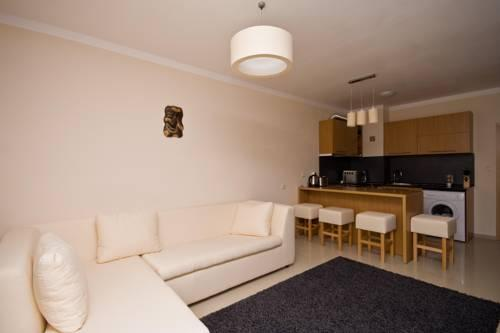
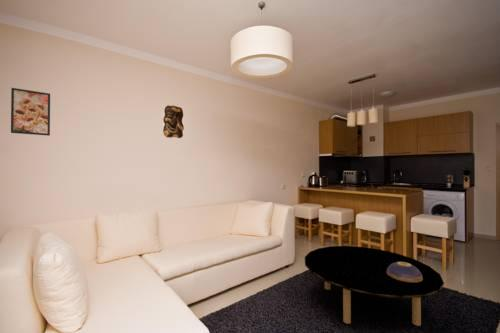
+ decorative bowl [387,262,423,282]
+ coffee table [304,245,445,327]
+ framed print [10,87,51,137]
